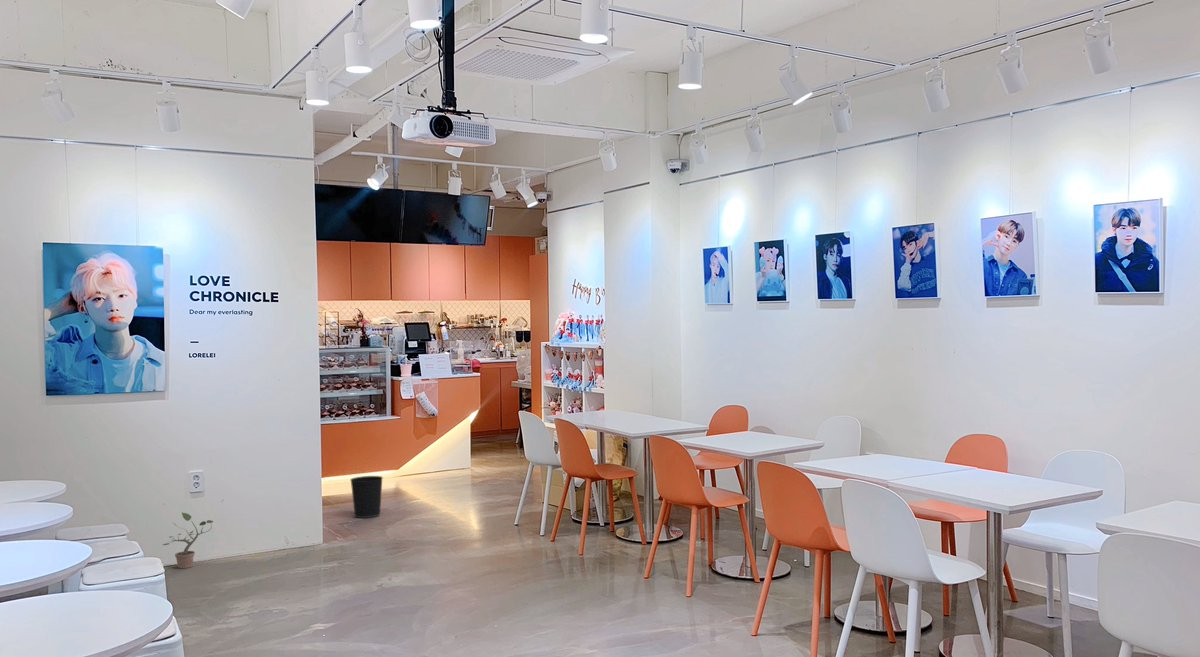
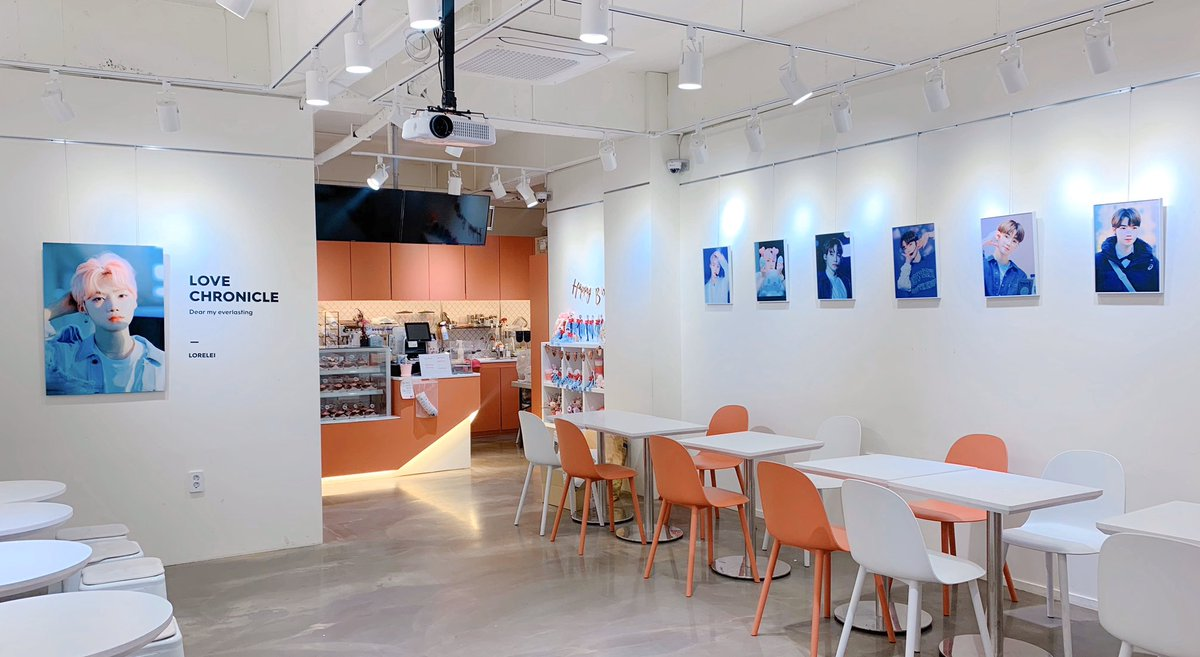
- wastebasket [349,475,384,519]
- potted plant [162,511,214,569]
